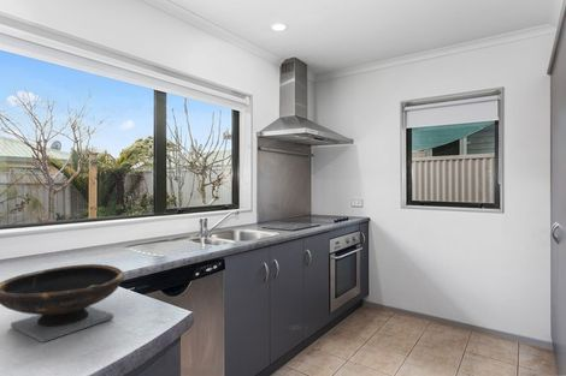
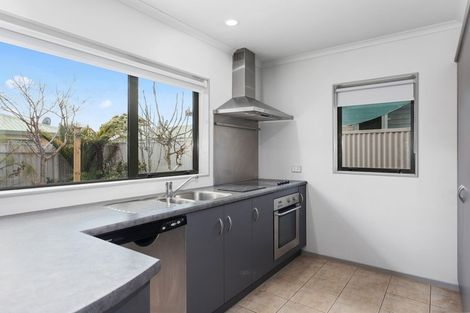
- bowl [0,263,125,344]
